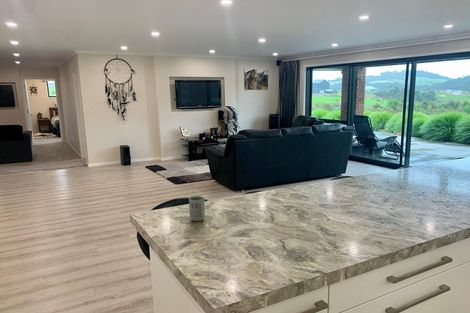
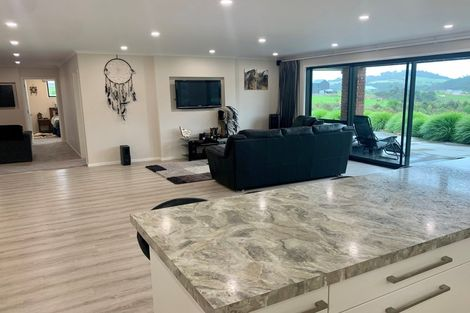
- cup [188,195,206,222]
